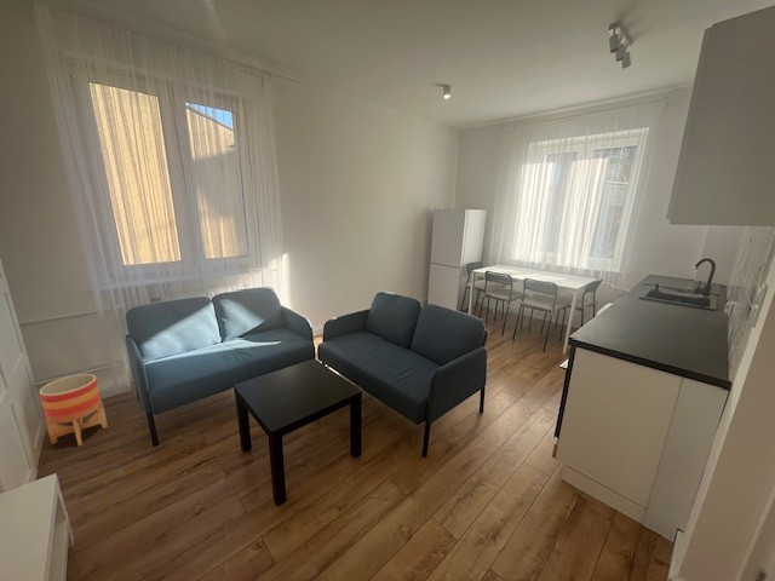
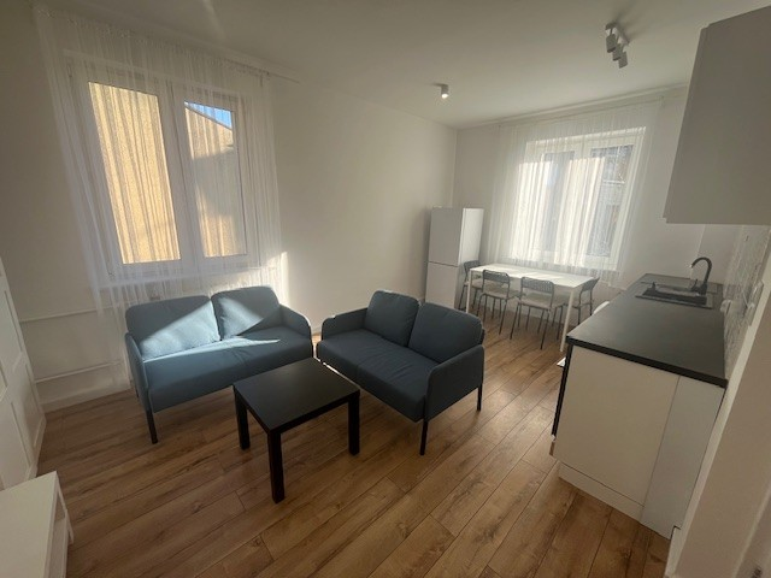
- planter [39,373,109,447]
